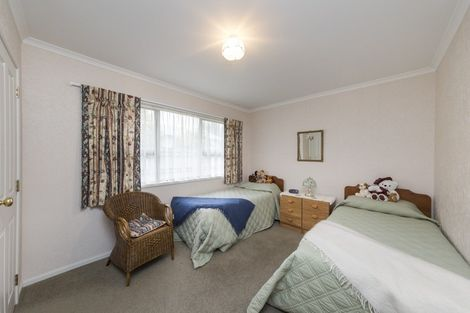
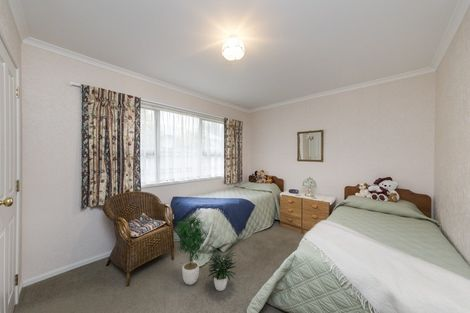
+ potted plant [175,214,237,292]
